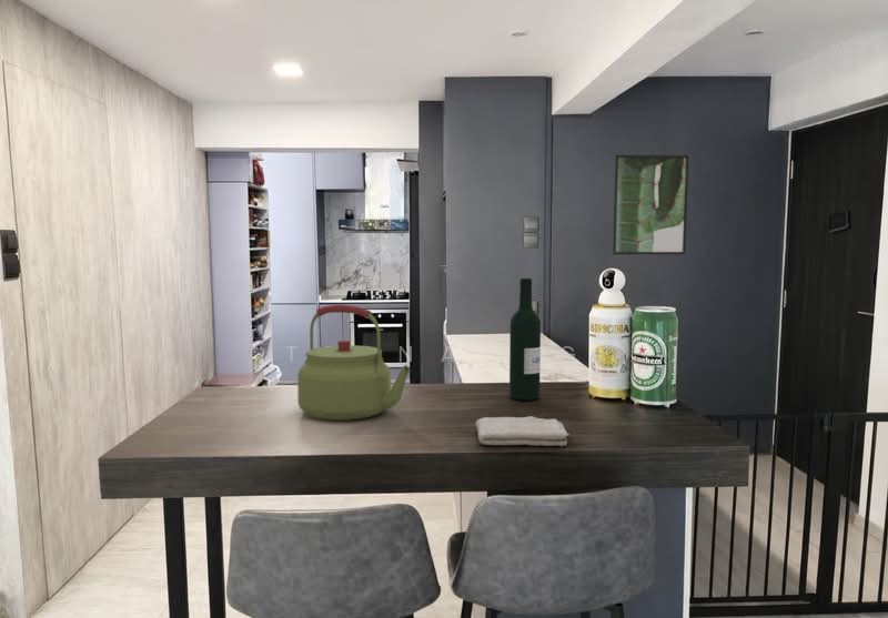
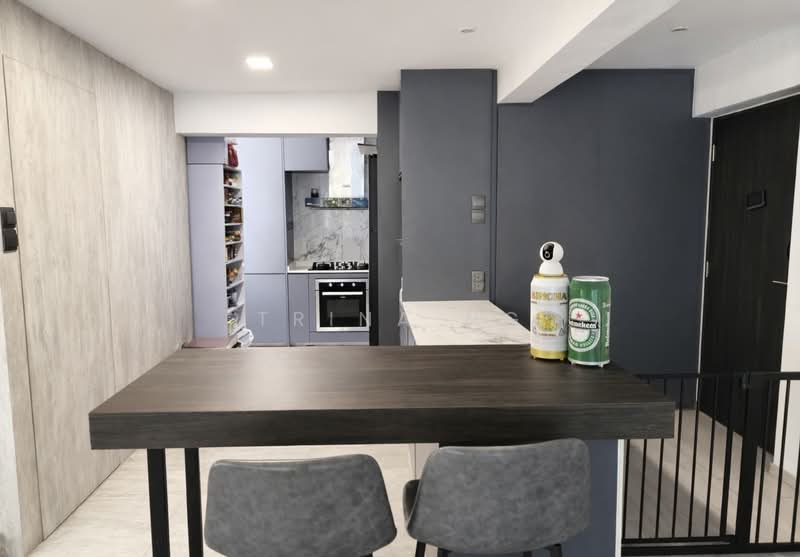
- kettle [296,304,412,422]
- wine bottle [508,277,542,402]
- washcloth [474,415,571,447]
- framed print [612,154,689,255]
